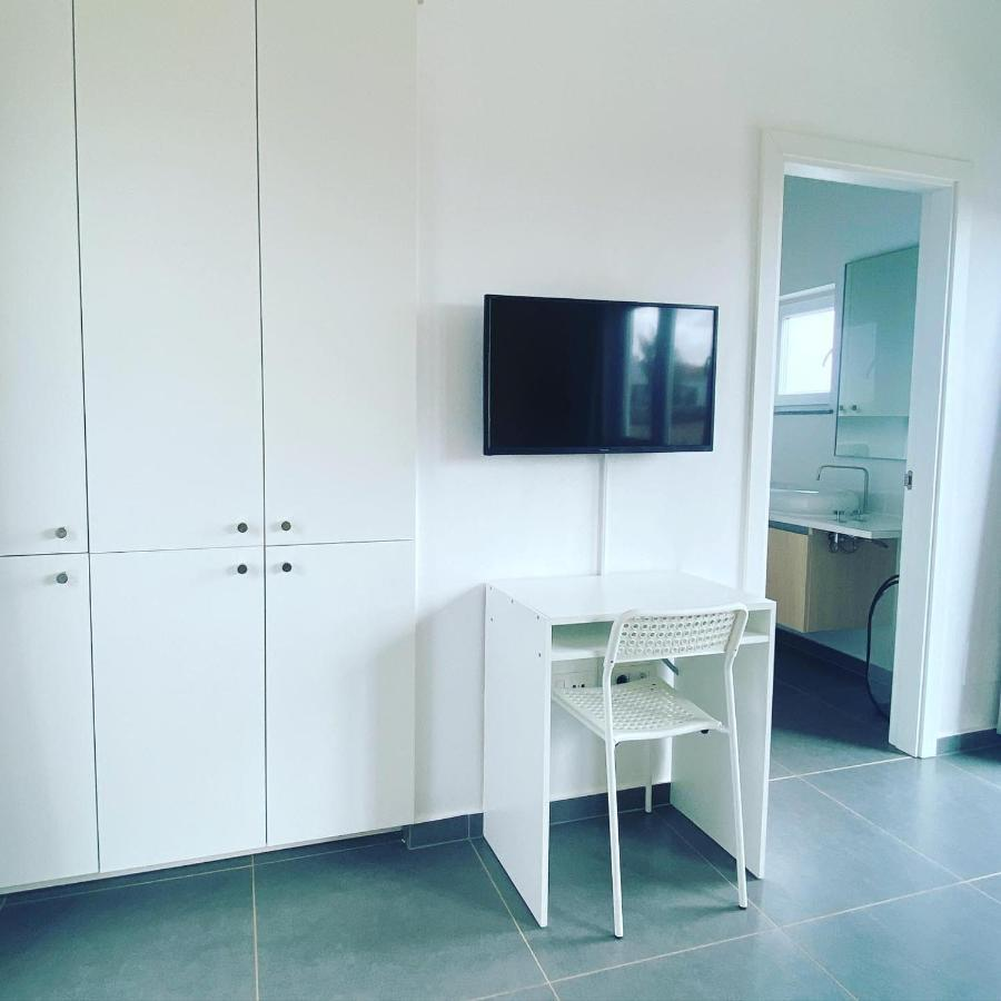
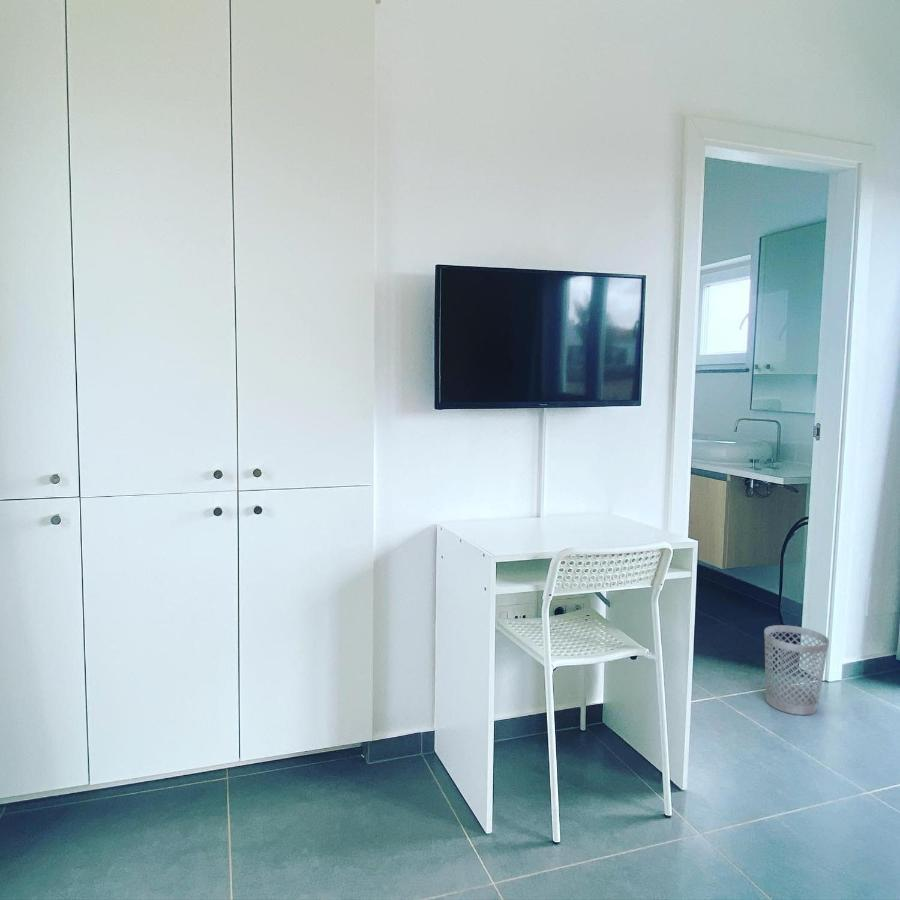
+ wastebasket [763,624,830,716]
